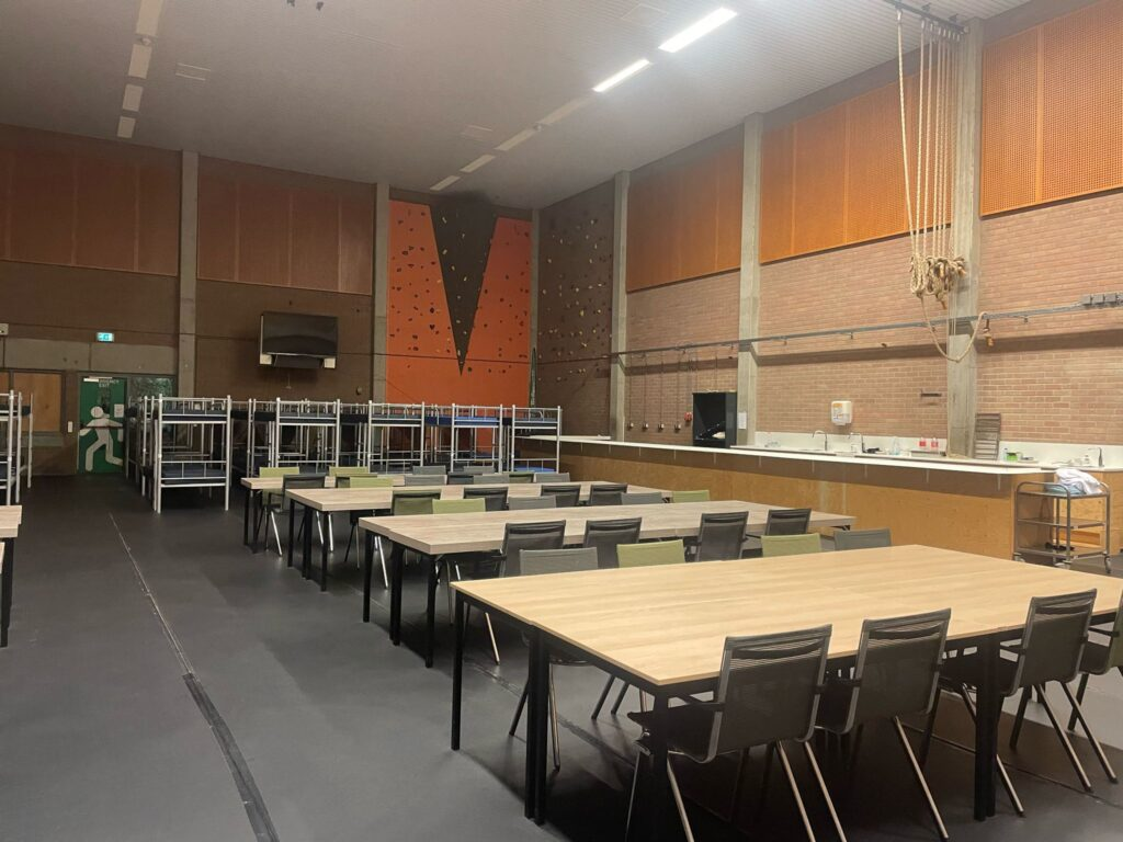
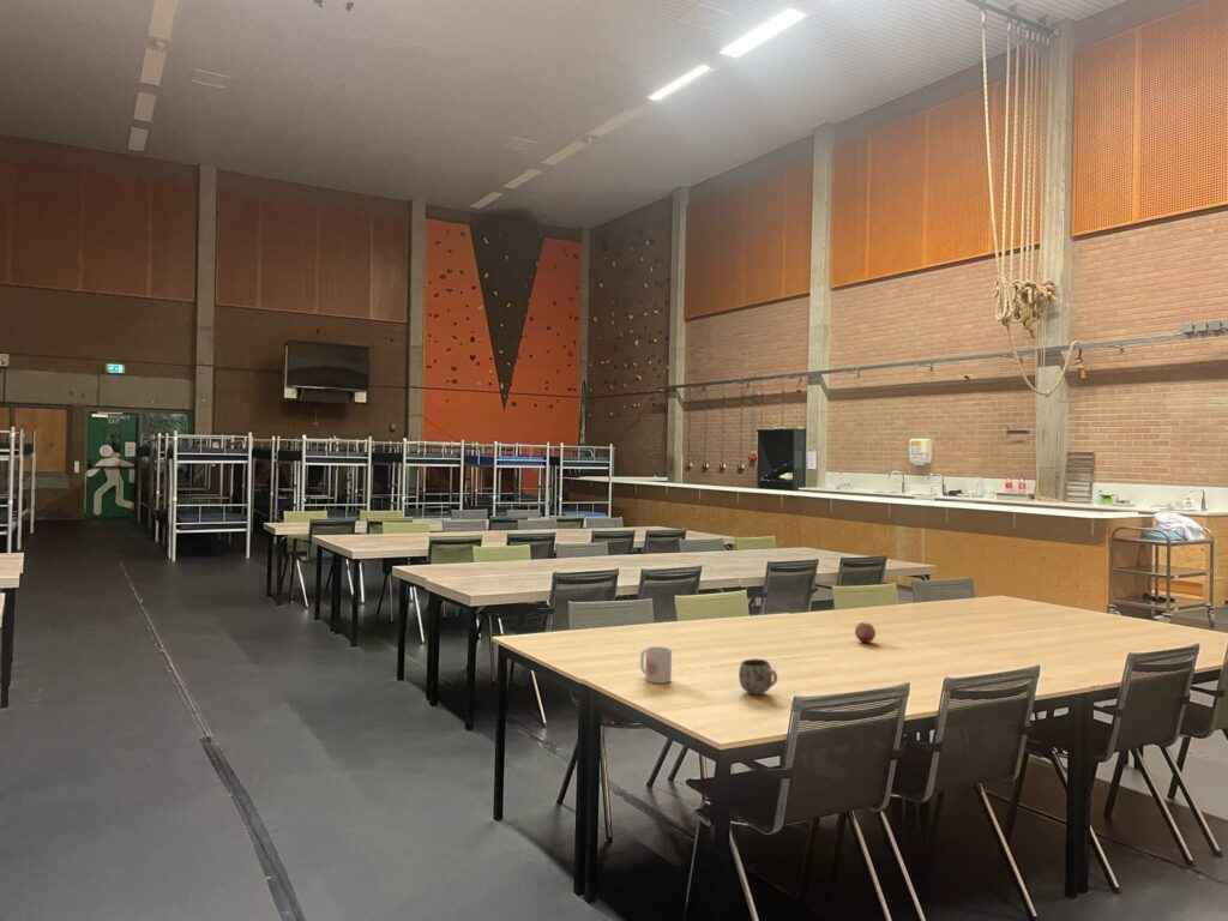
+ mug [738,657,778,696]
+ fruit [854,621,877,644]
+ mug [639,645,673,685]
